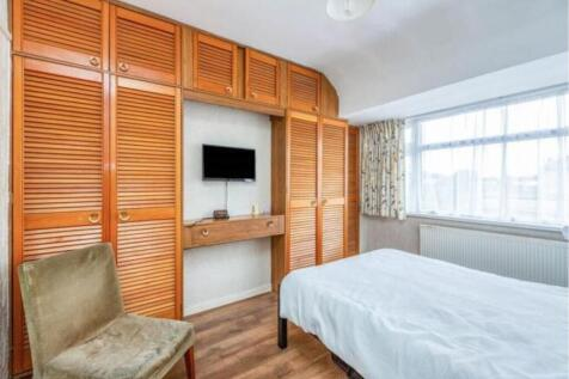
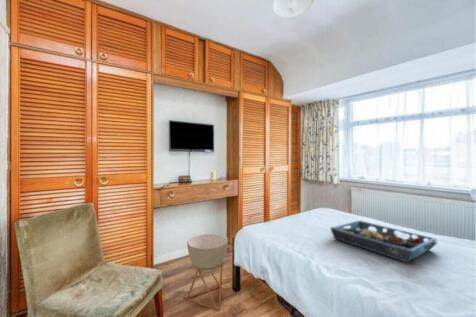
+ serving tray [329,220,438,264]
+ planter [186,233,229,312]
